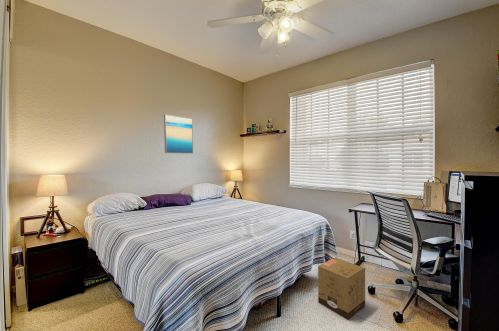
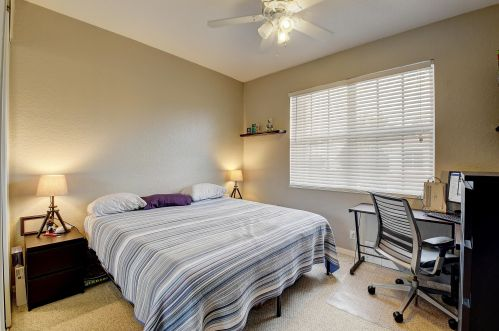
- wall art [163,113,194,155]
- cardboard box [317,257,366,320]
